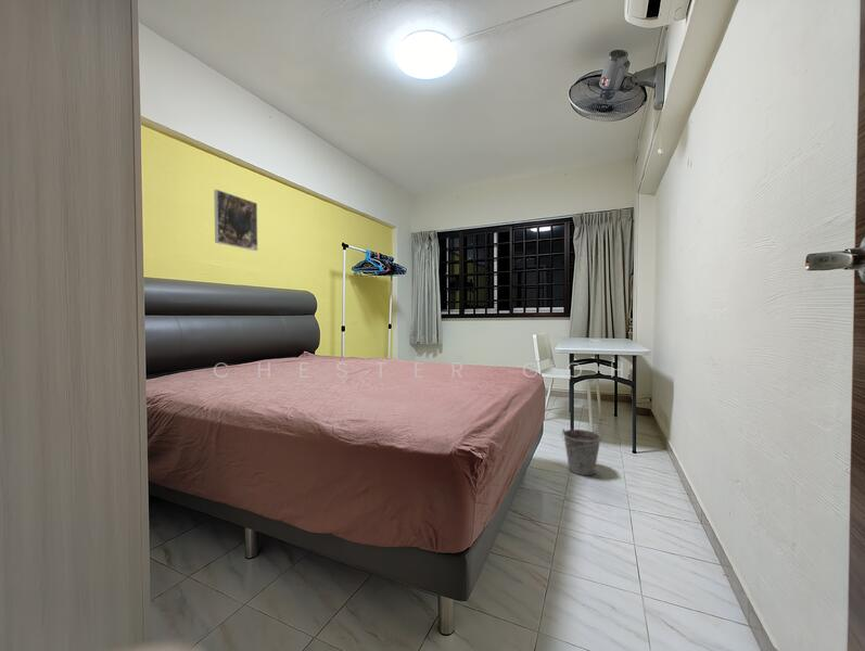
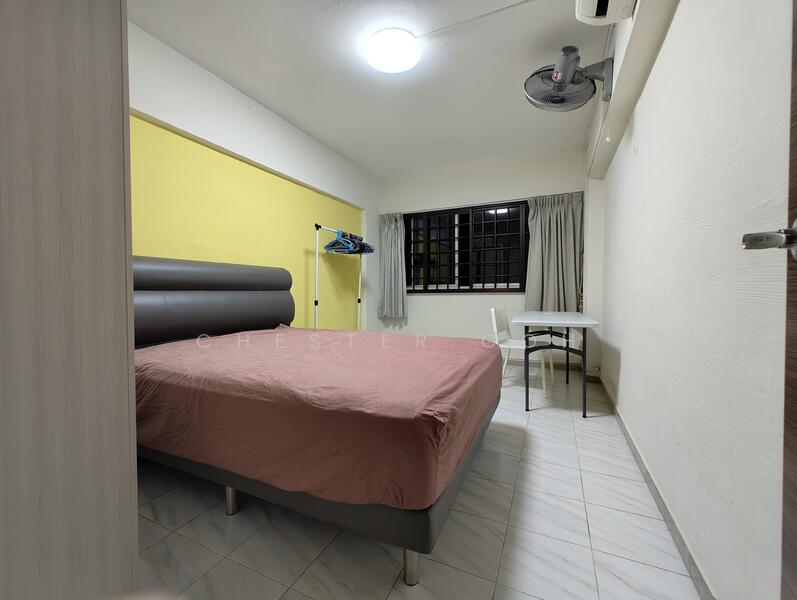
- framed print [213,189,258,252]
- bucket [560,427,603,476]
